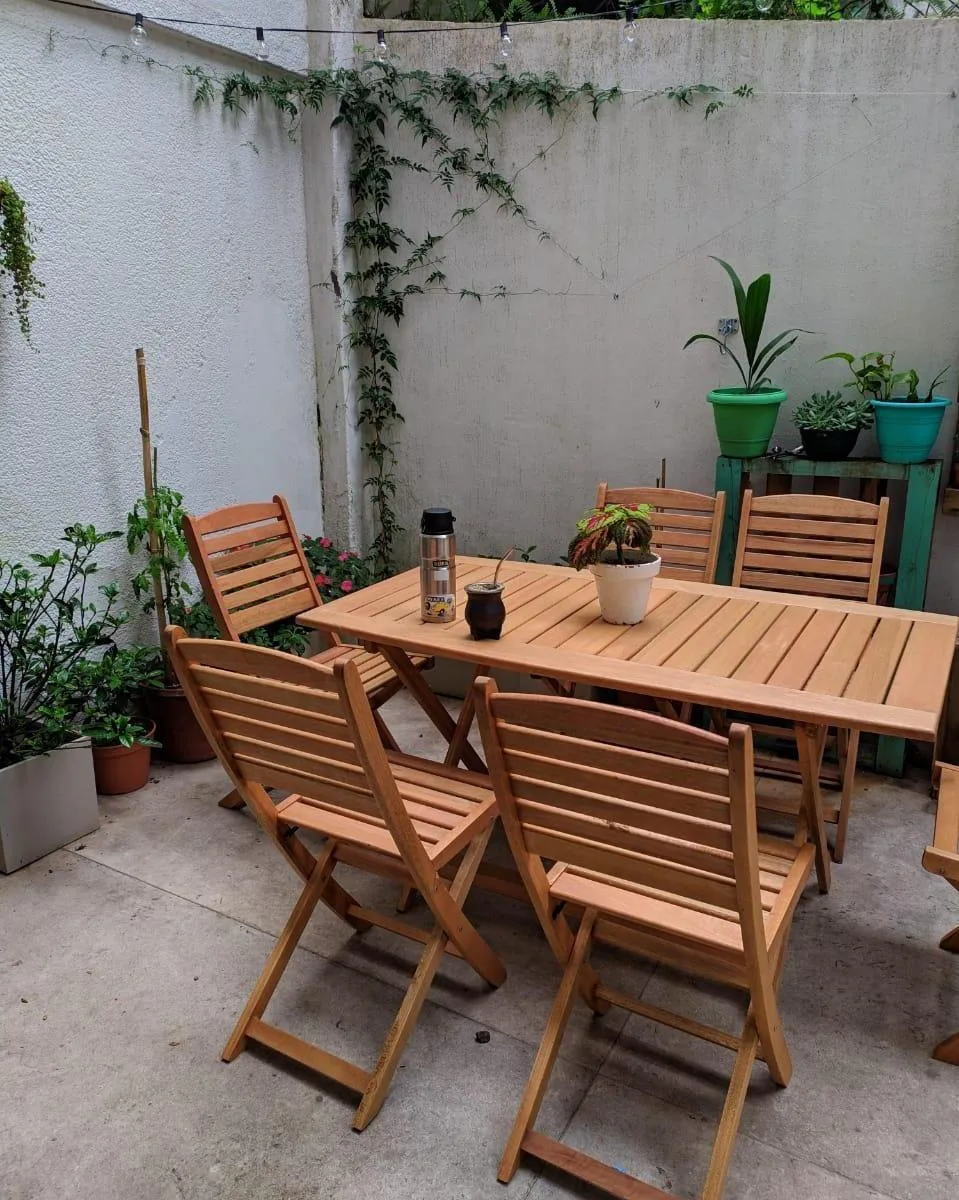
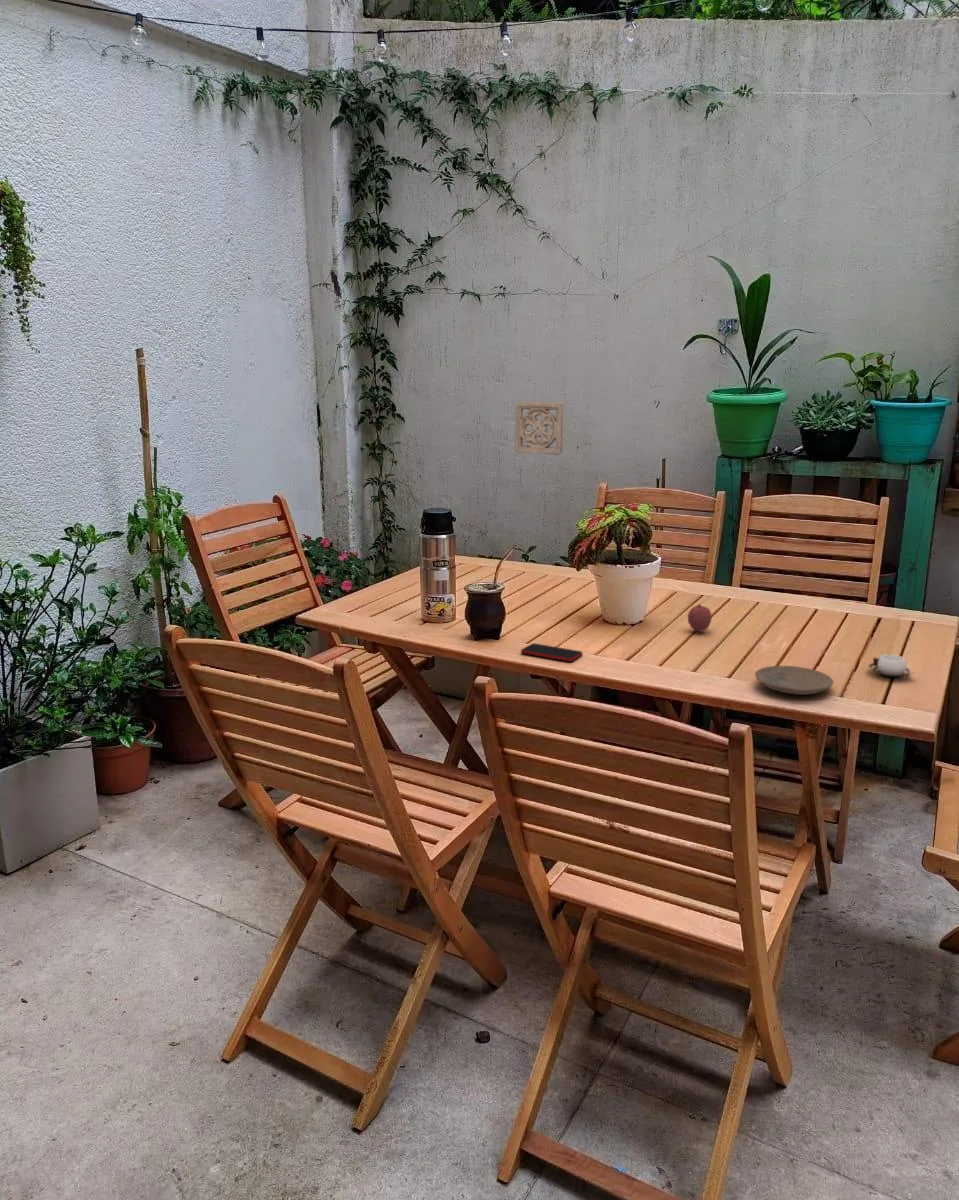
+ cup [868,653,915,678]
+ fruit [687,603,713,633]
+ smartphone [520,642,584,662]
+ plate [754,665,834,696]
+ wall ornament [514,401,564,456]
